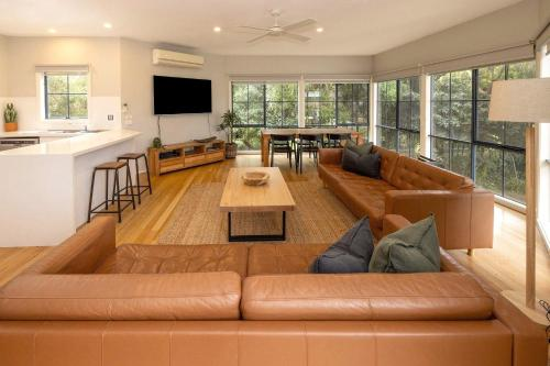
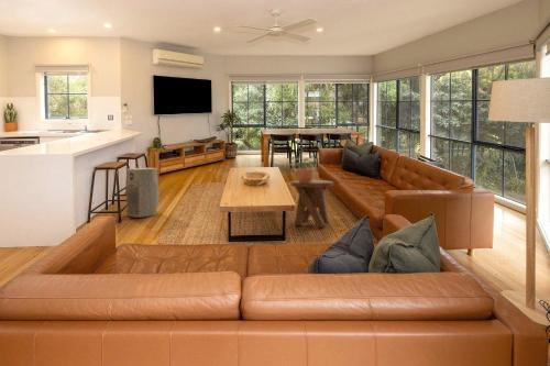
+ potted plant [290,154,320,182]
+ air purifier [125,167,161,219]
+ music stool [289,179,334,228]
